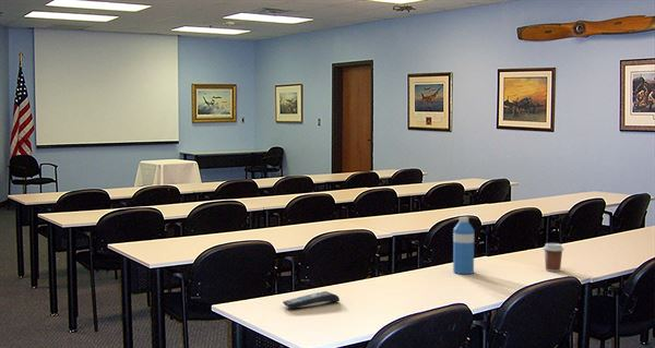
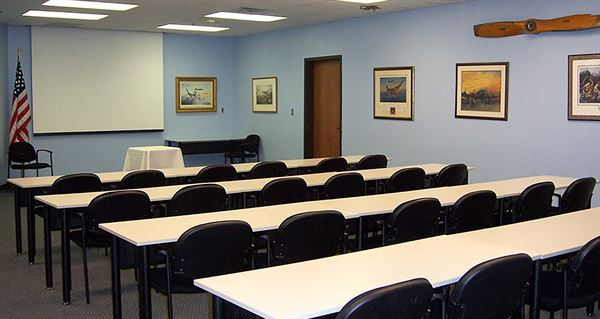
- remote control [282,290,341,310]
- coffee cup [541,242,564,273]
- water bottle [452,216,475,275]
